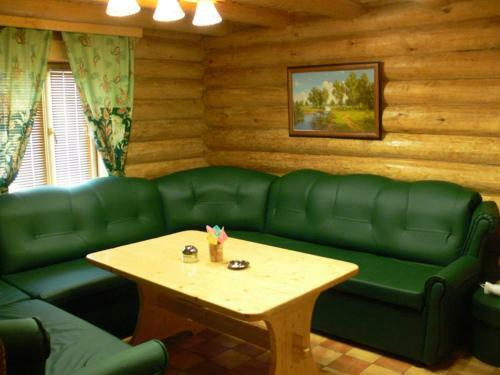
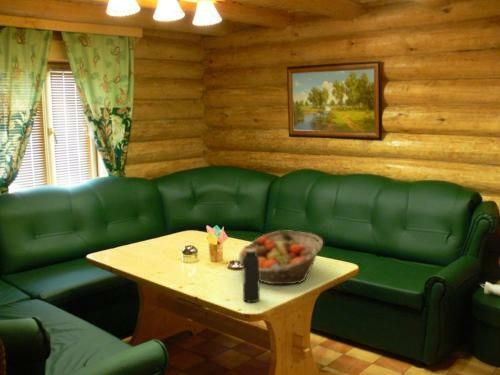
+ water bottle [241,245,261,303]
+ fruit basket [237,229,324,285]
